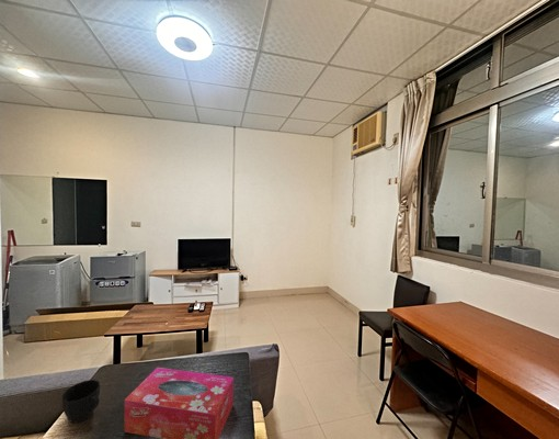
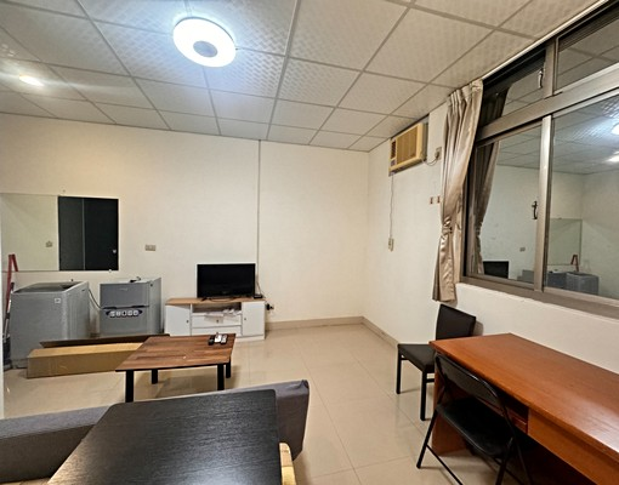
- tissue box [124,367,235,439]
- cup [61,379,101,425]
